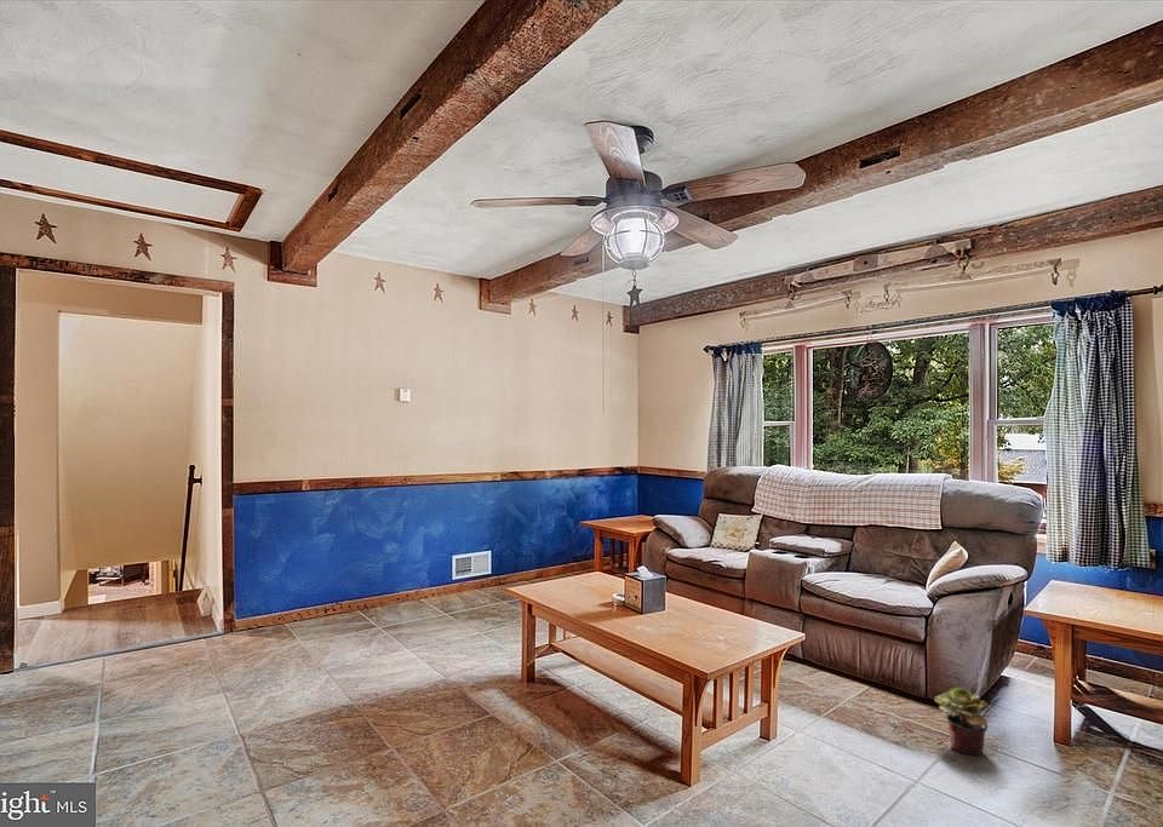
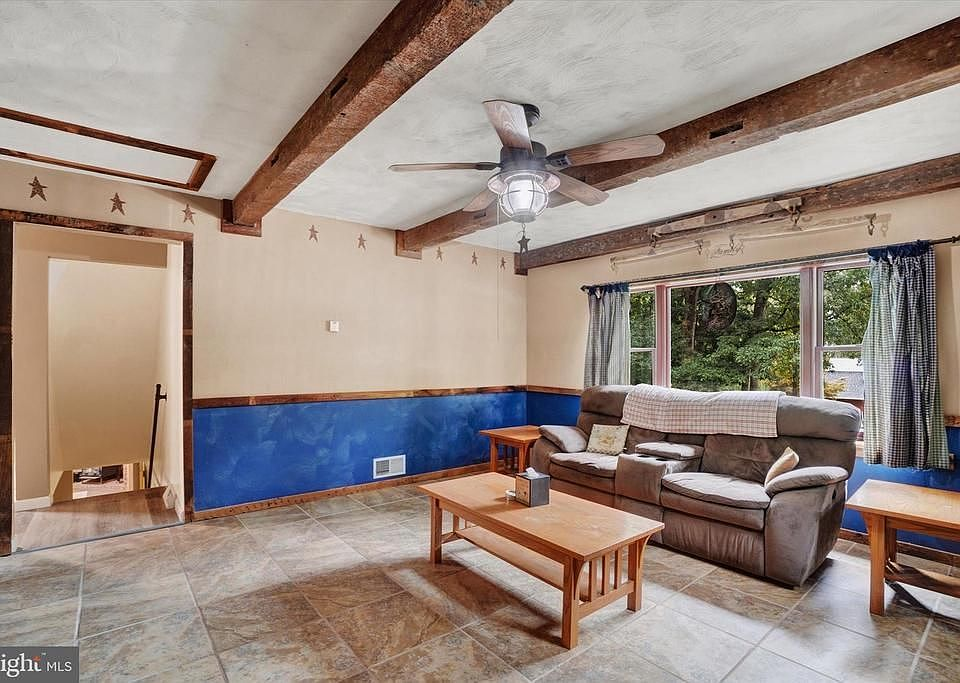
- potted plant [933,687,990,757]
